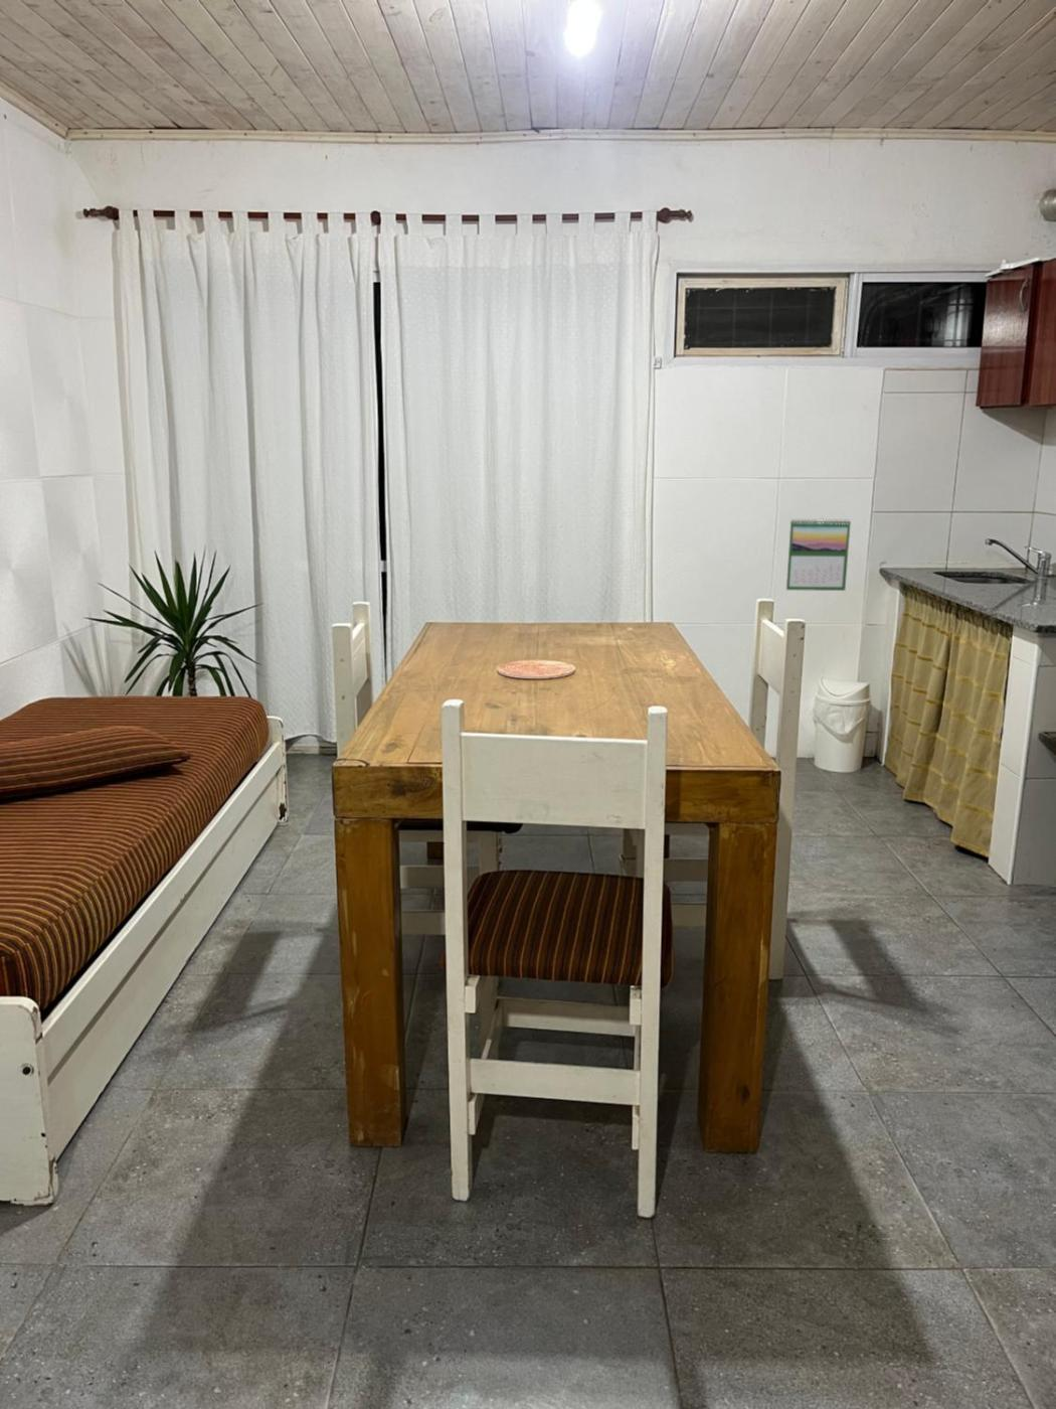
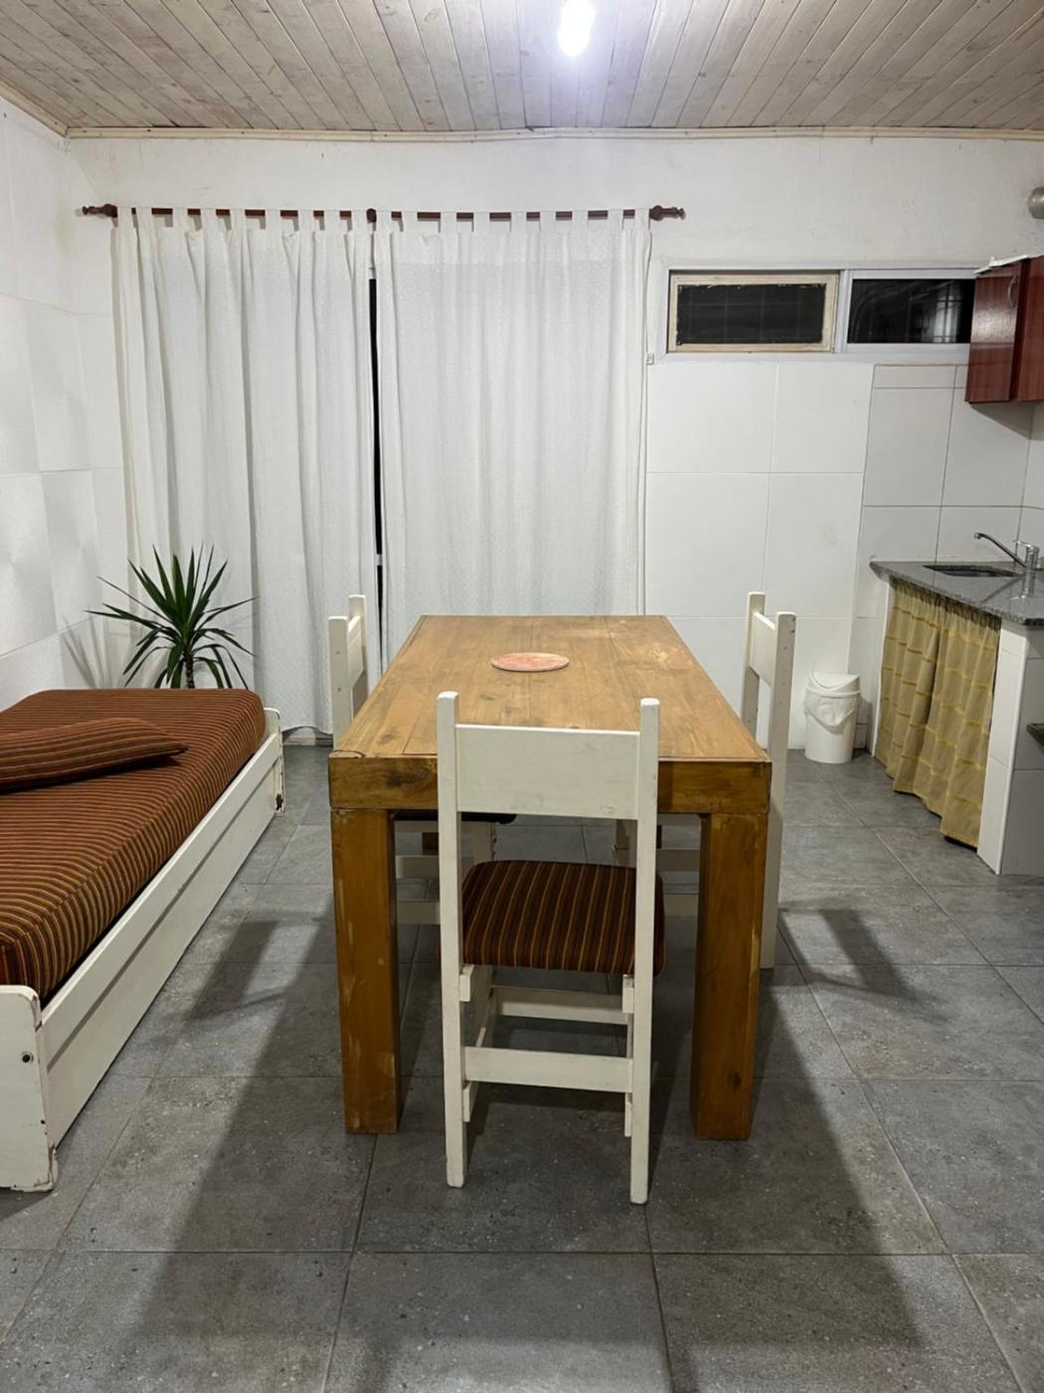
- calendar [785,516,852,591]
